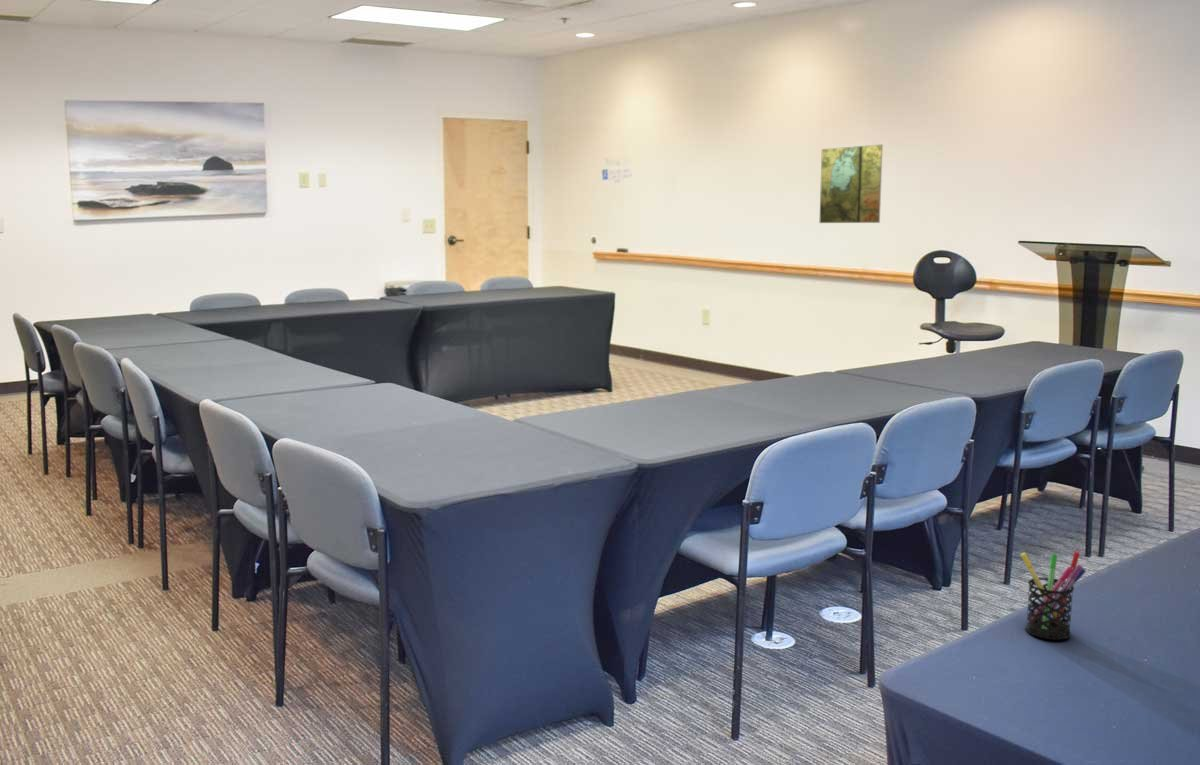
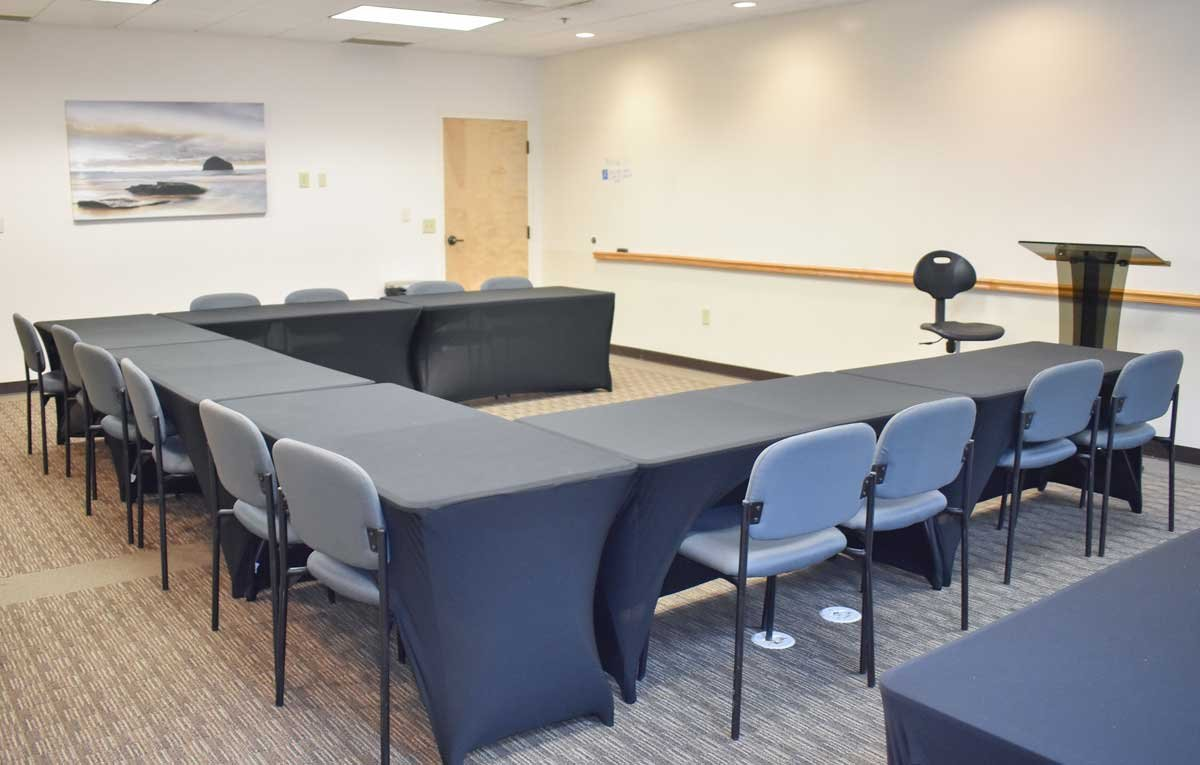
- pen holder [1020,550,1087,641]
- map [818,144,884,224]
